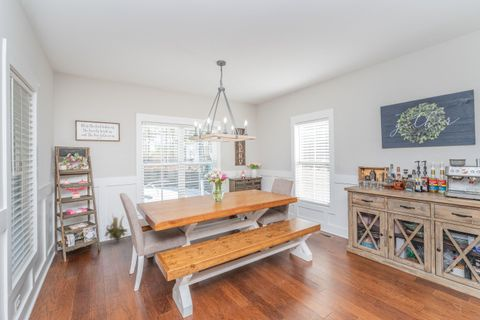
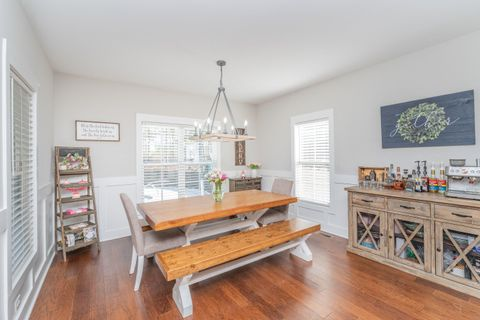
- decorative plant [103,213,130,244]
